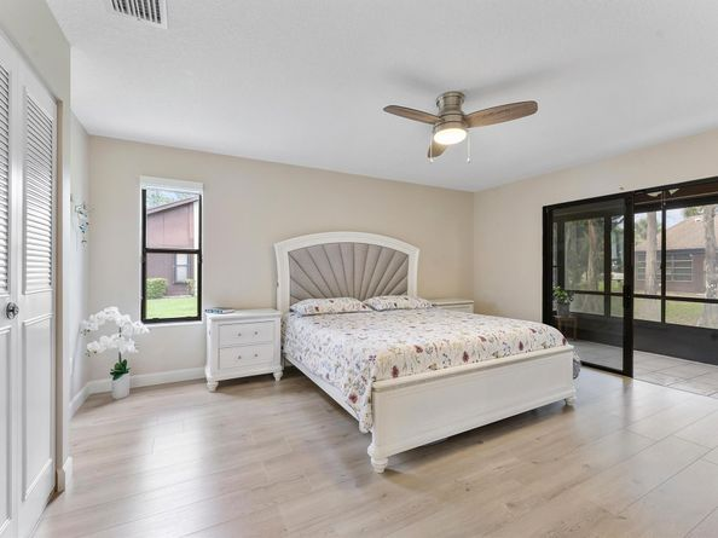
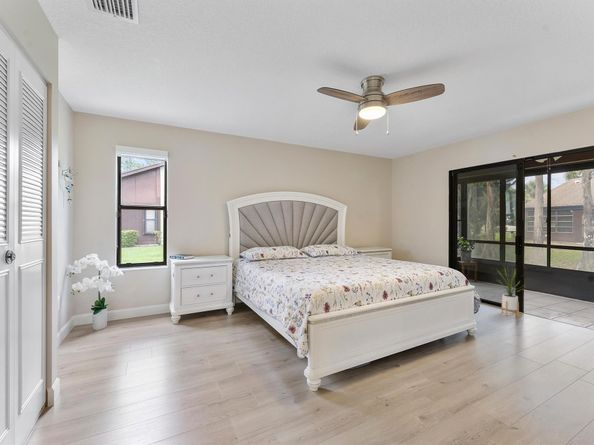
+ house plant [495,266,525,318]
